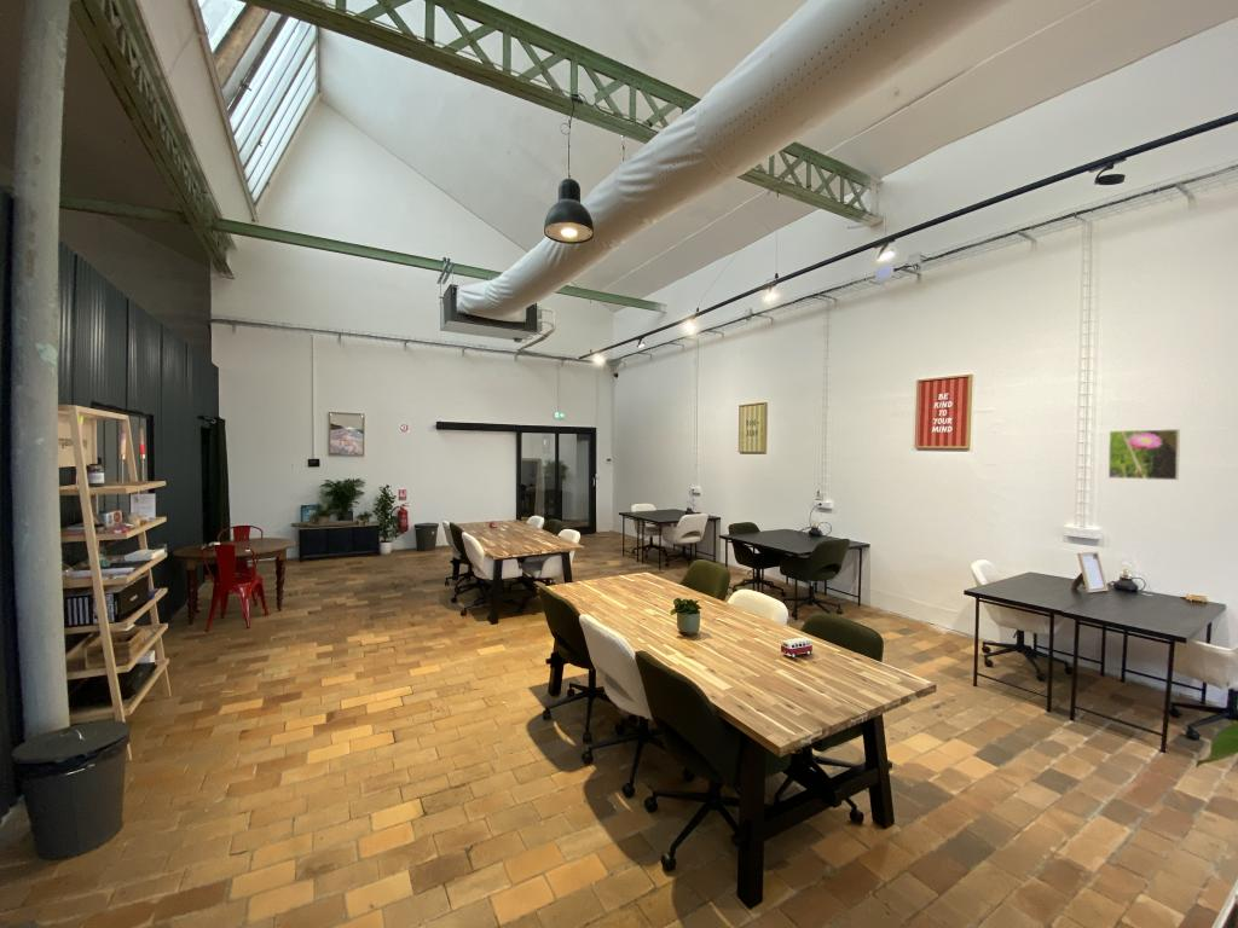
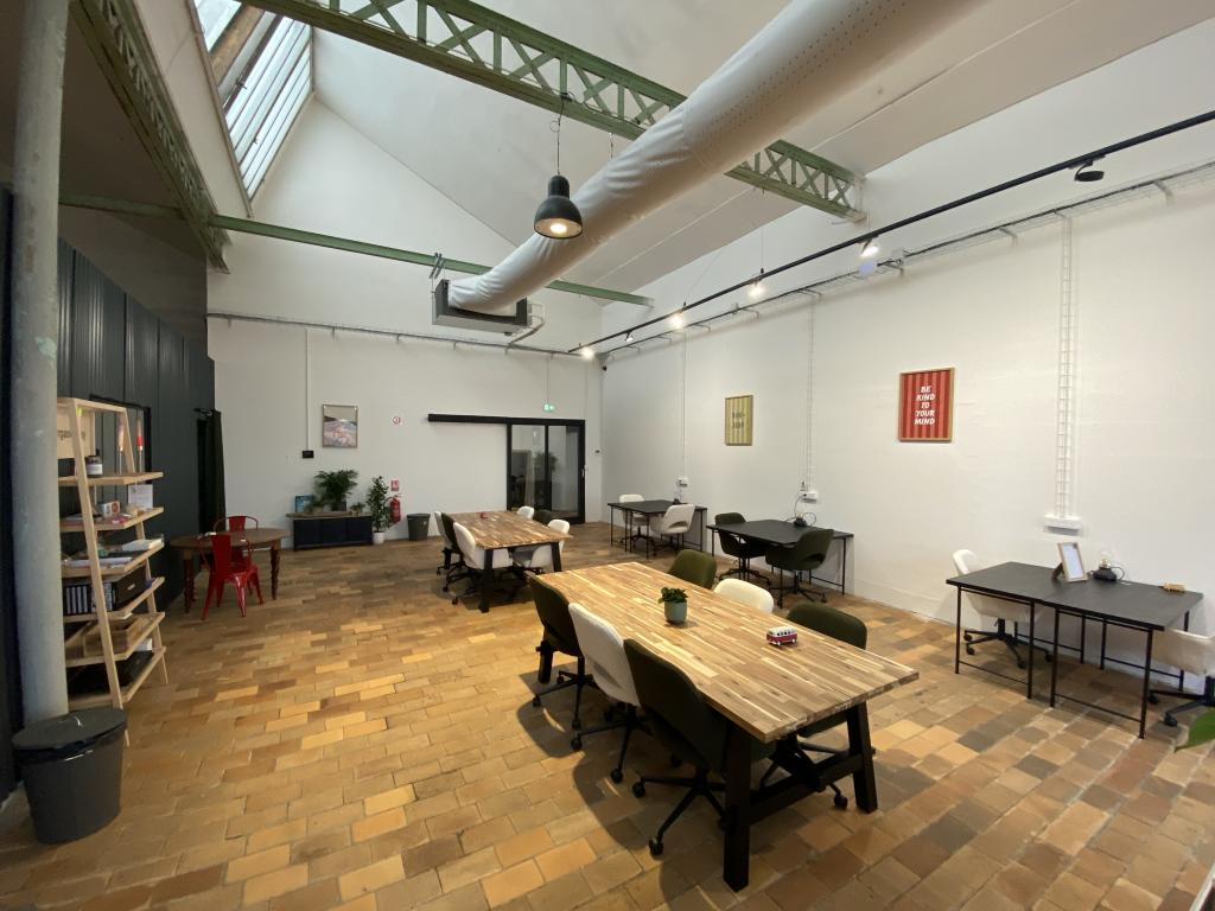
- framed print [1107,428,1181,481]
